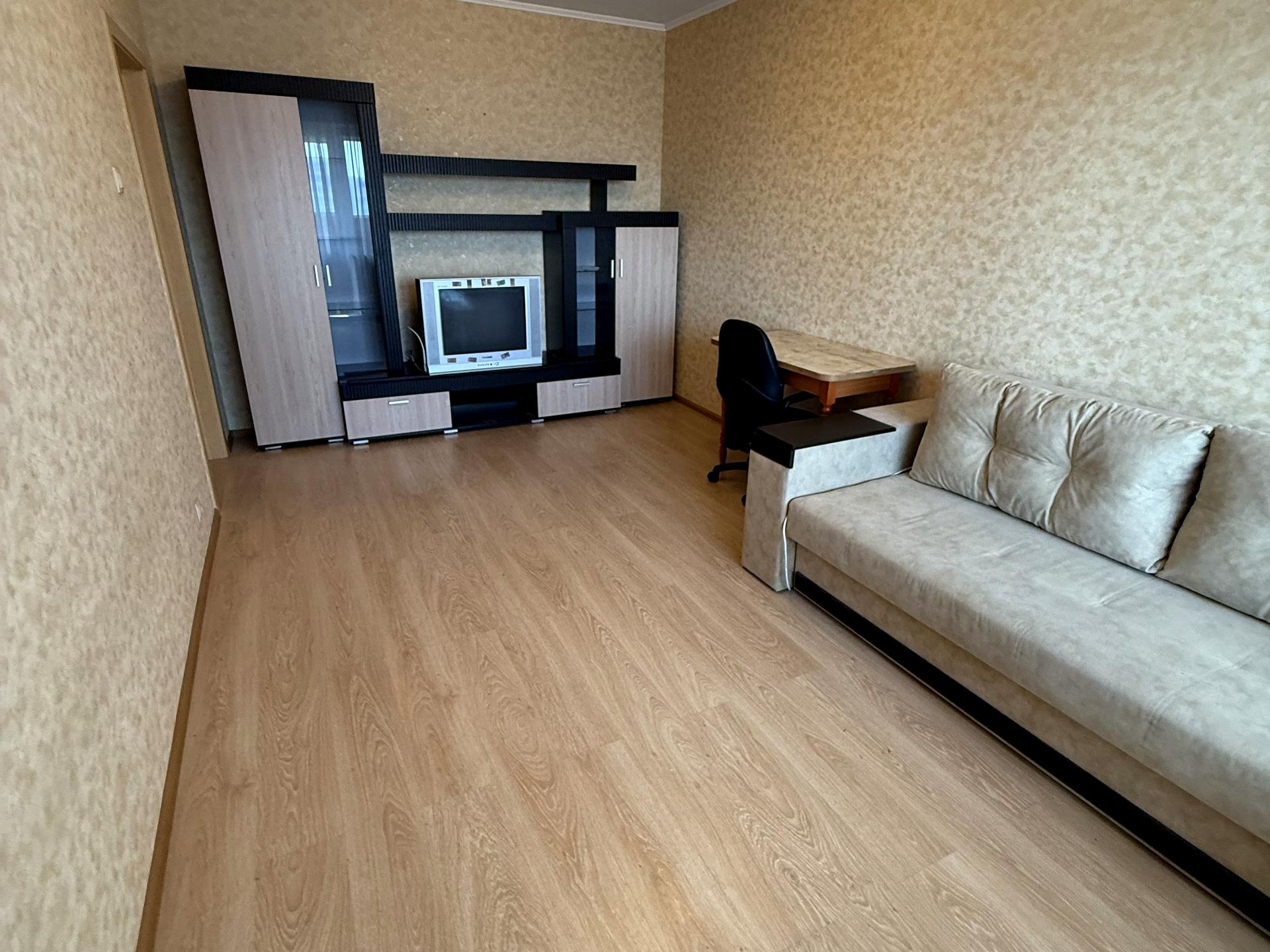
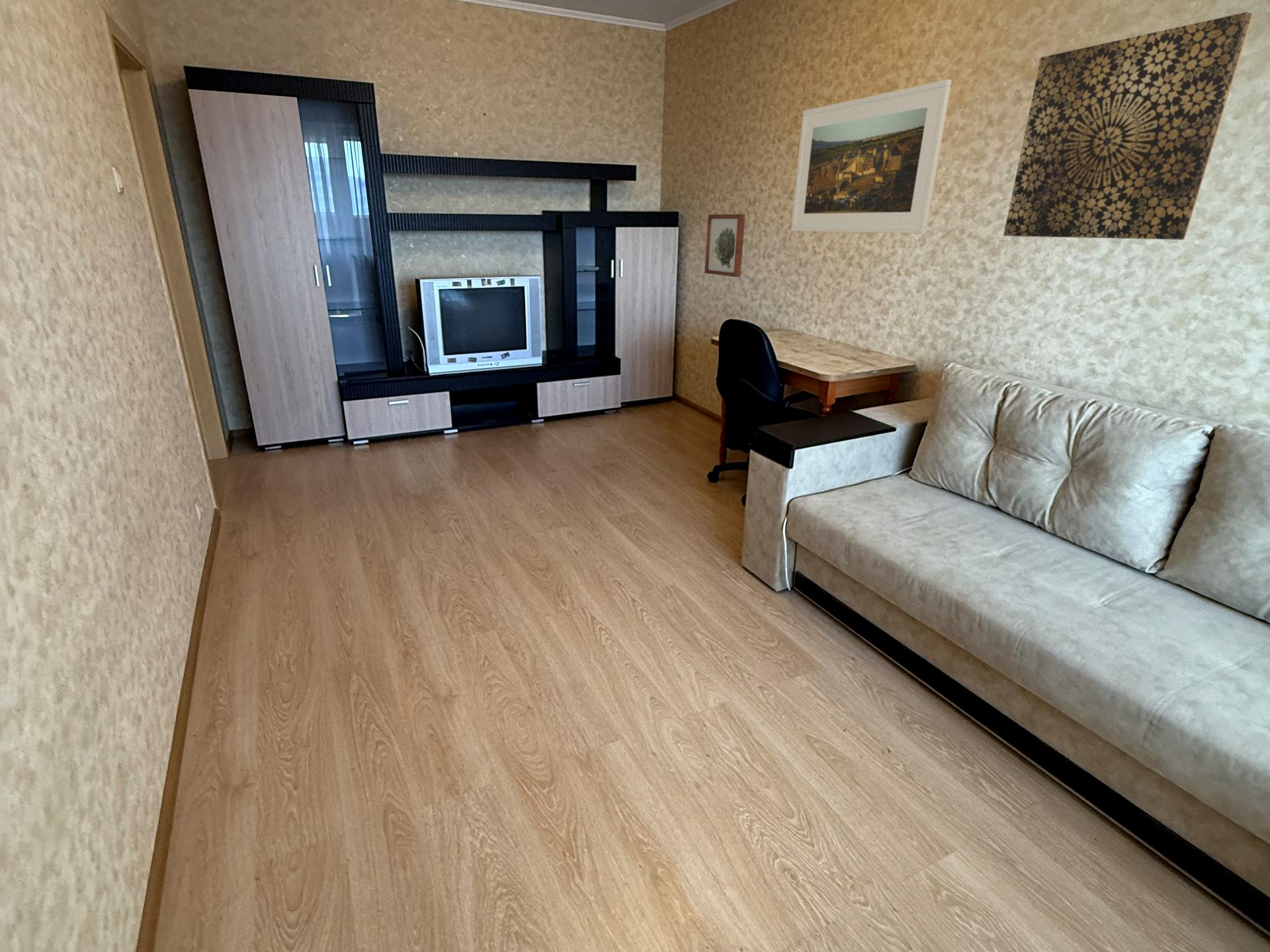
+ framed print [790,79,952,234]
+ wall art [1003,11,1253,241]
+ wall art [704,214,746,278]
